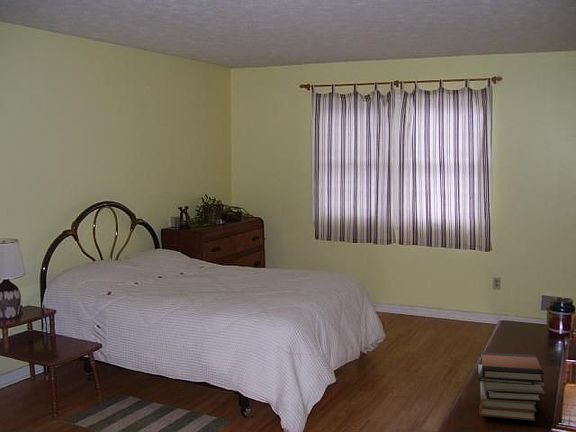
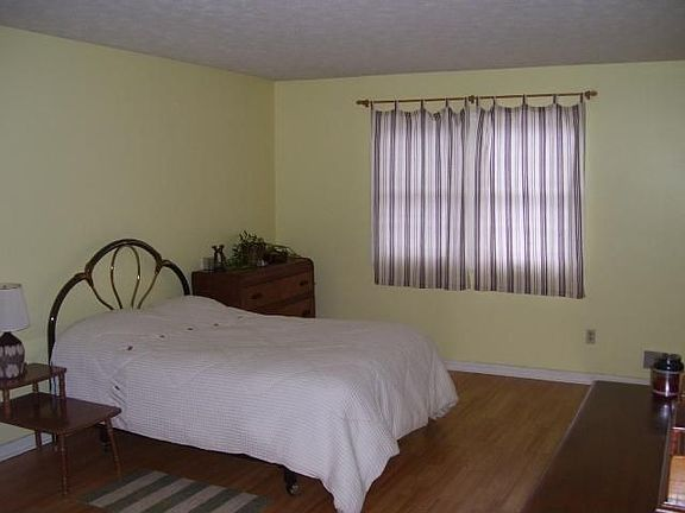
- book stack [477,351,545,422]
